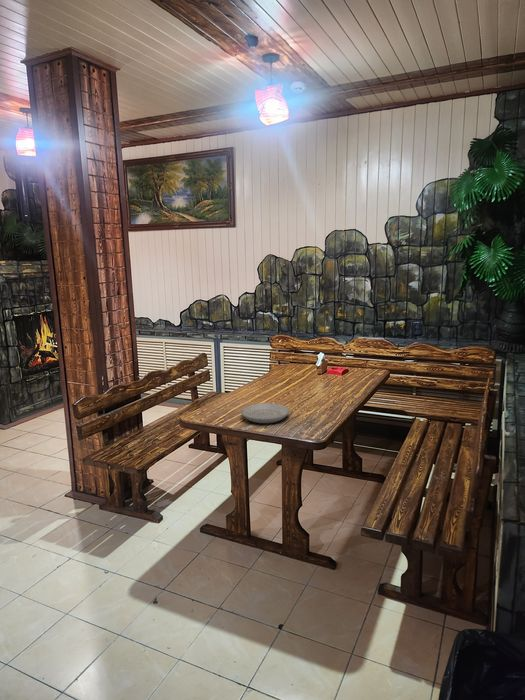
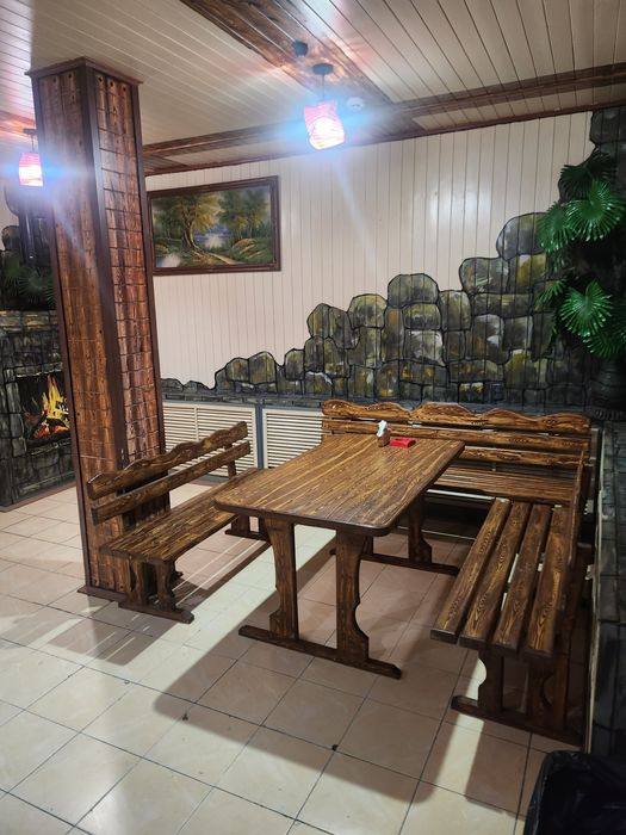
- plate [240,402,290,424]
